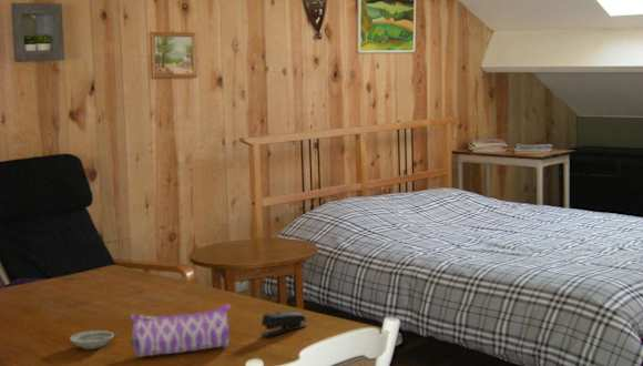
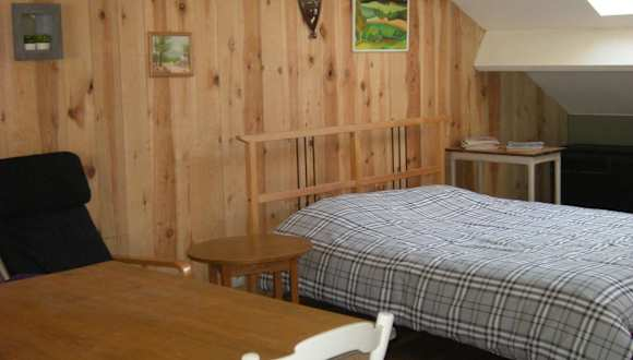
- saucer [69,329,115,350]
- stapler [259,311,308,337]
- pencil case [130,304,232,358]
